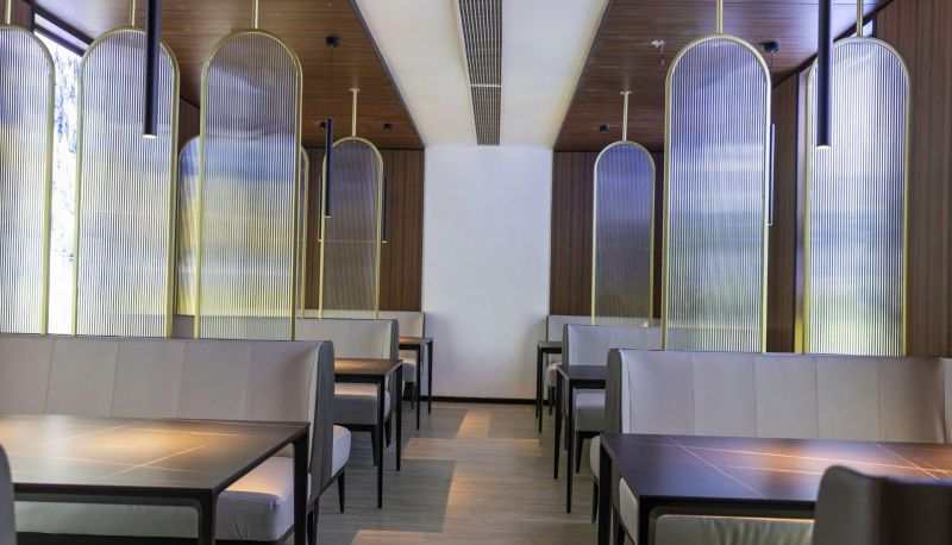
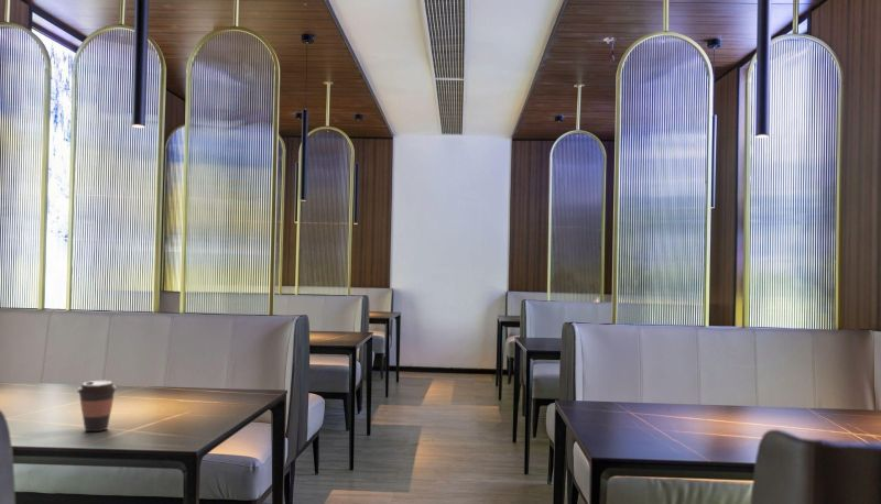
+ coffee cup [76,380,118,432]
